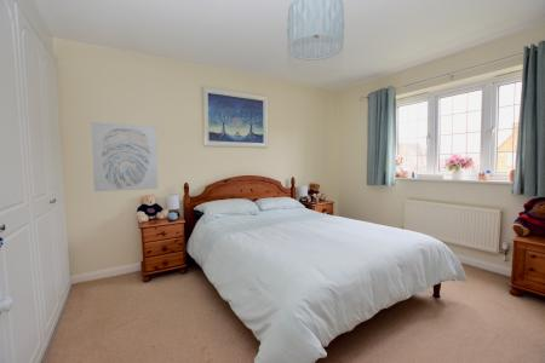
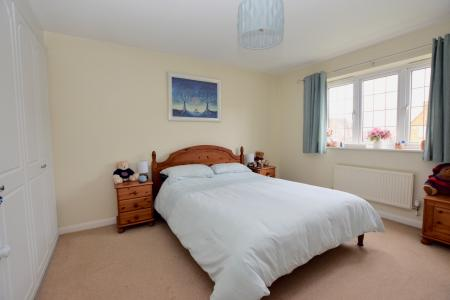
- wall art [90,121,159,192]
